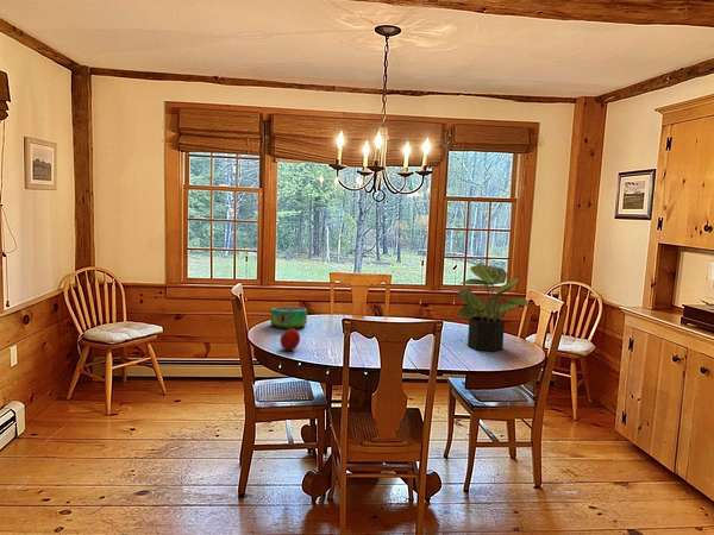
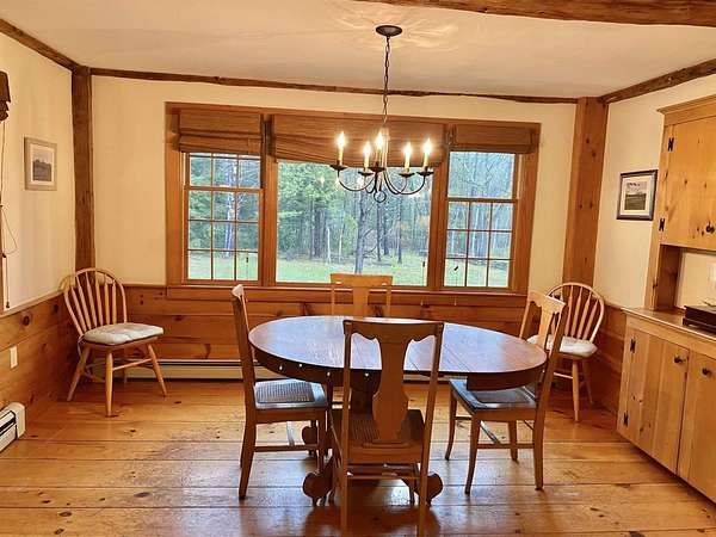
- fruit [280,328,301,352]
- potted plant [456,262,531,353]
- decorative bowl [269,306,308,329]
